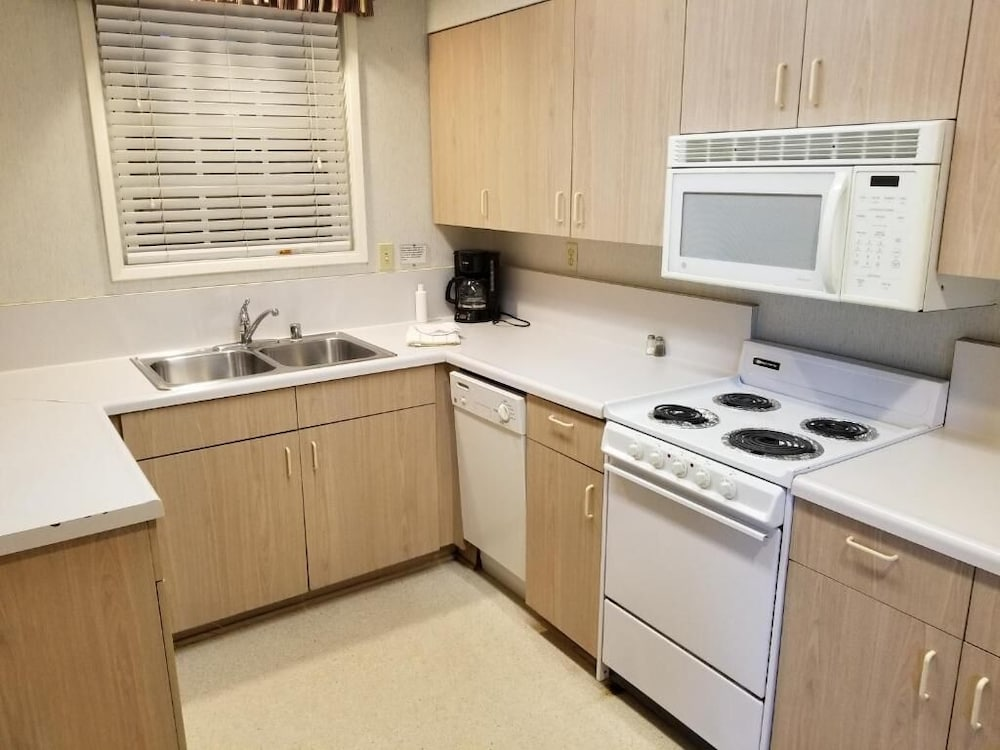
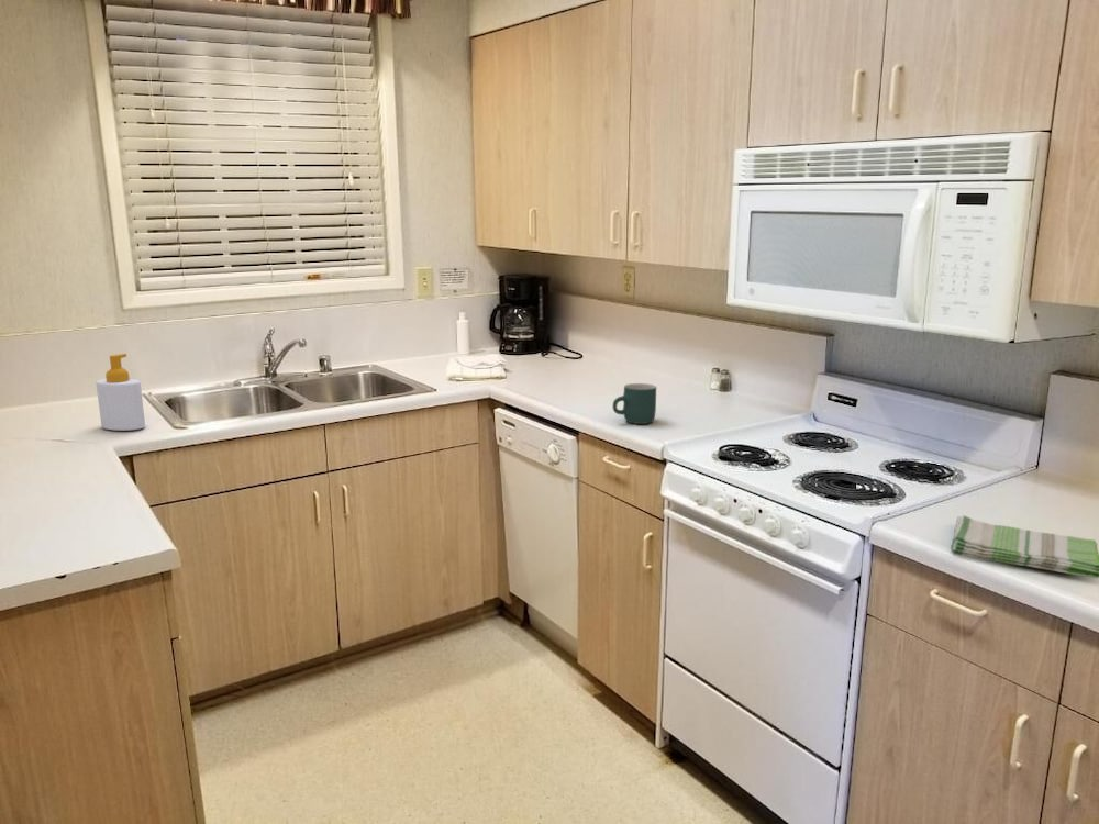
+ soap bottle [95,353,146,432]
+ mug [612,382,657,425]
+ dish towel [950,514,1099,579]
